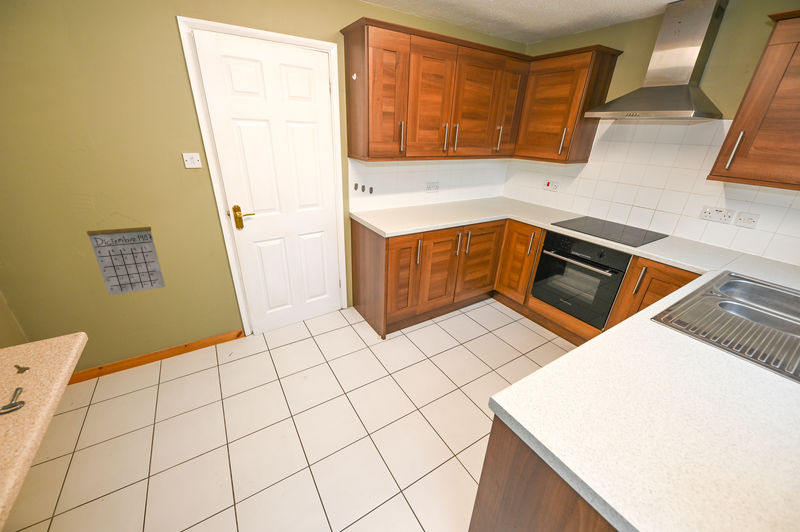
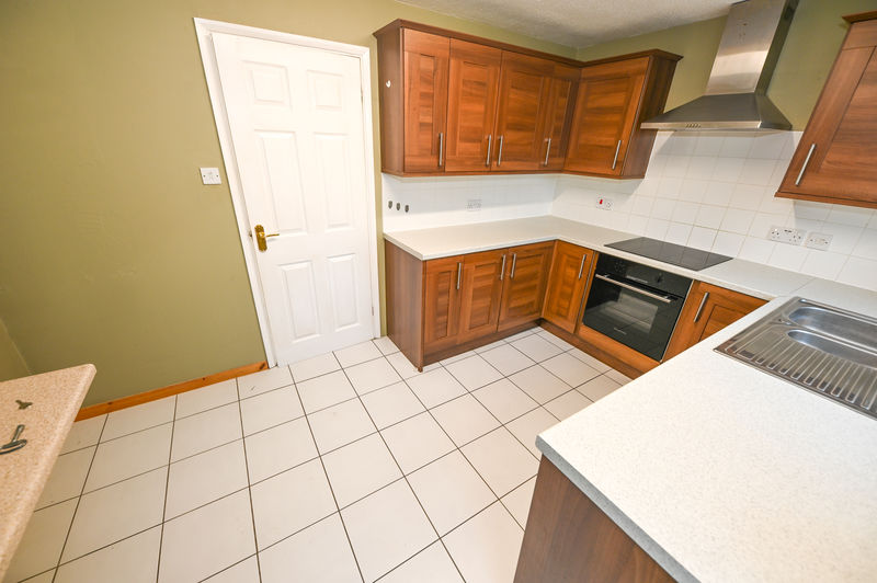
- calendar [86,212,166,296]
